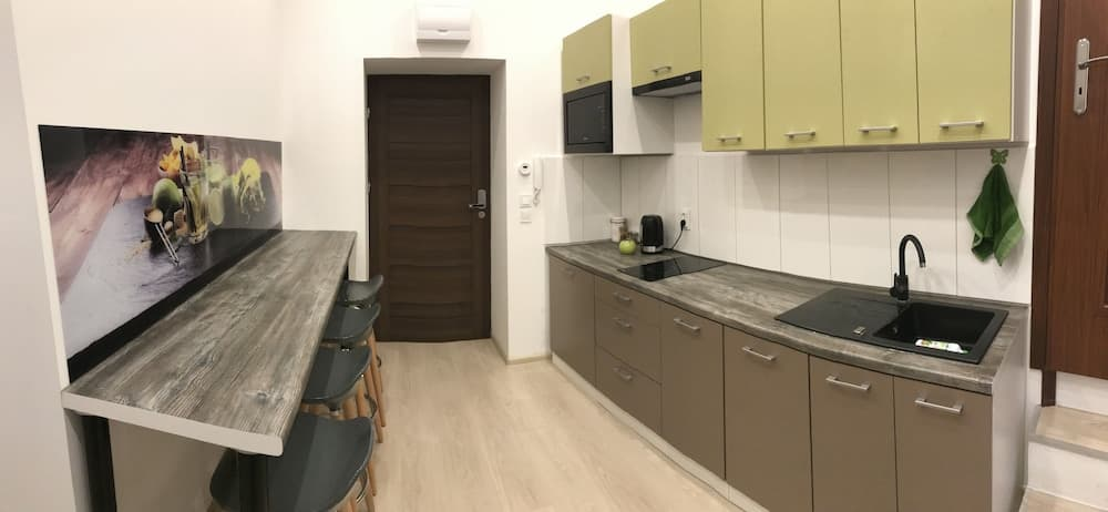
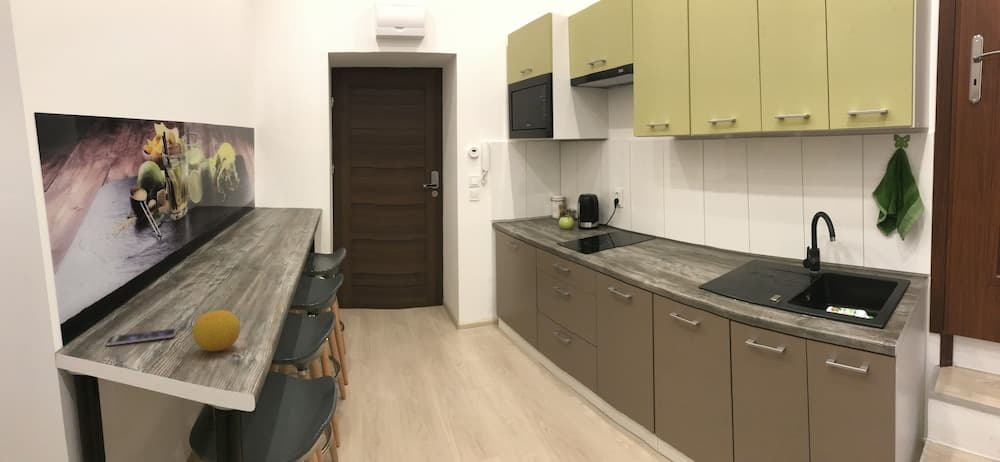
+ smartphone [104,327,178,346]
+ fruit [192,308,241,352]
